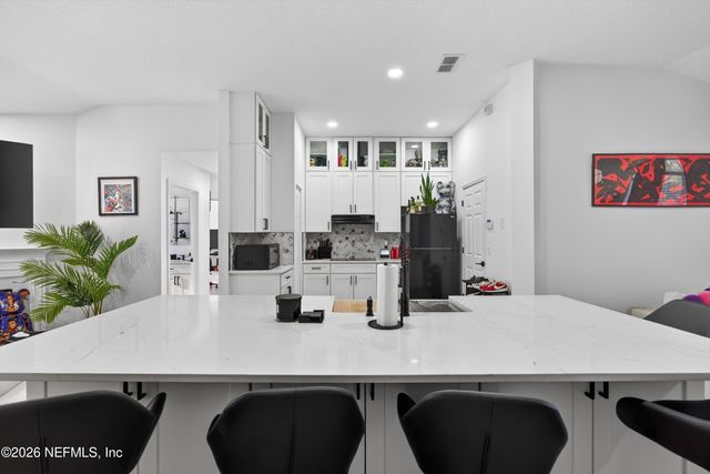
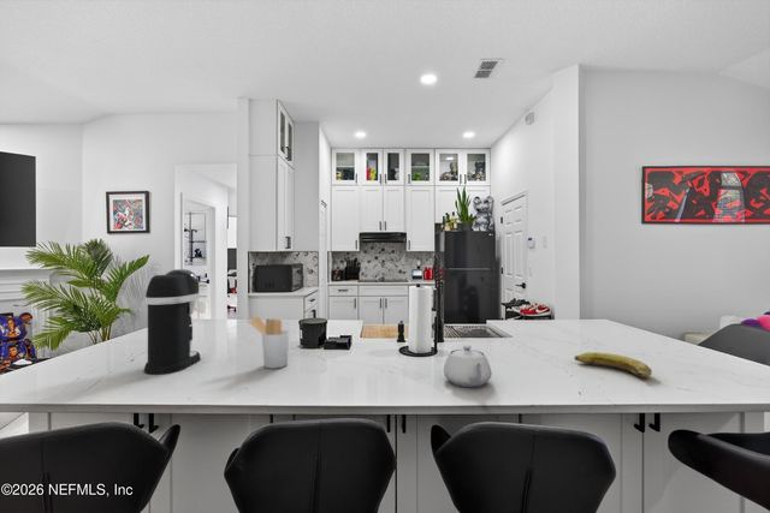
+ coffee maker [143,268,202,375]
+ banana [573,351,653,378]
+ teapot [443,344,493,388]
+ utensil holder [245,316,290,370]
